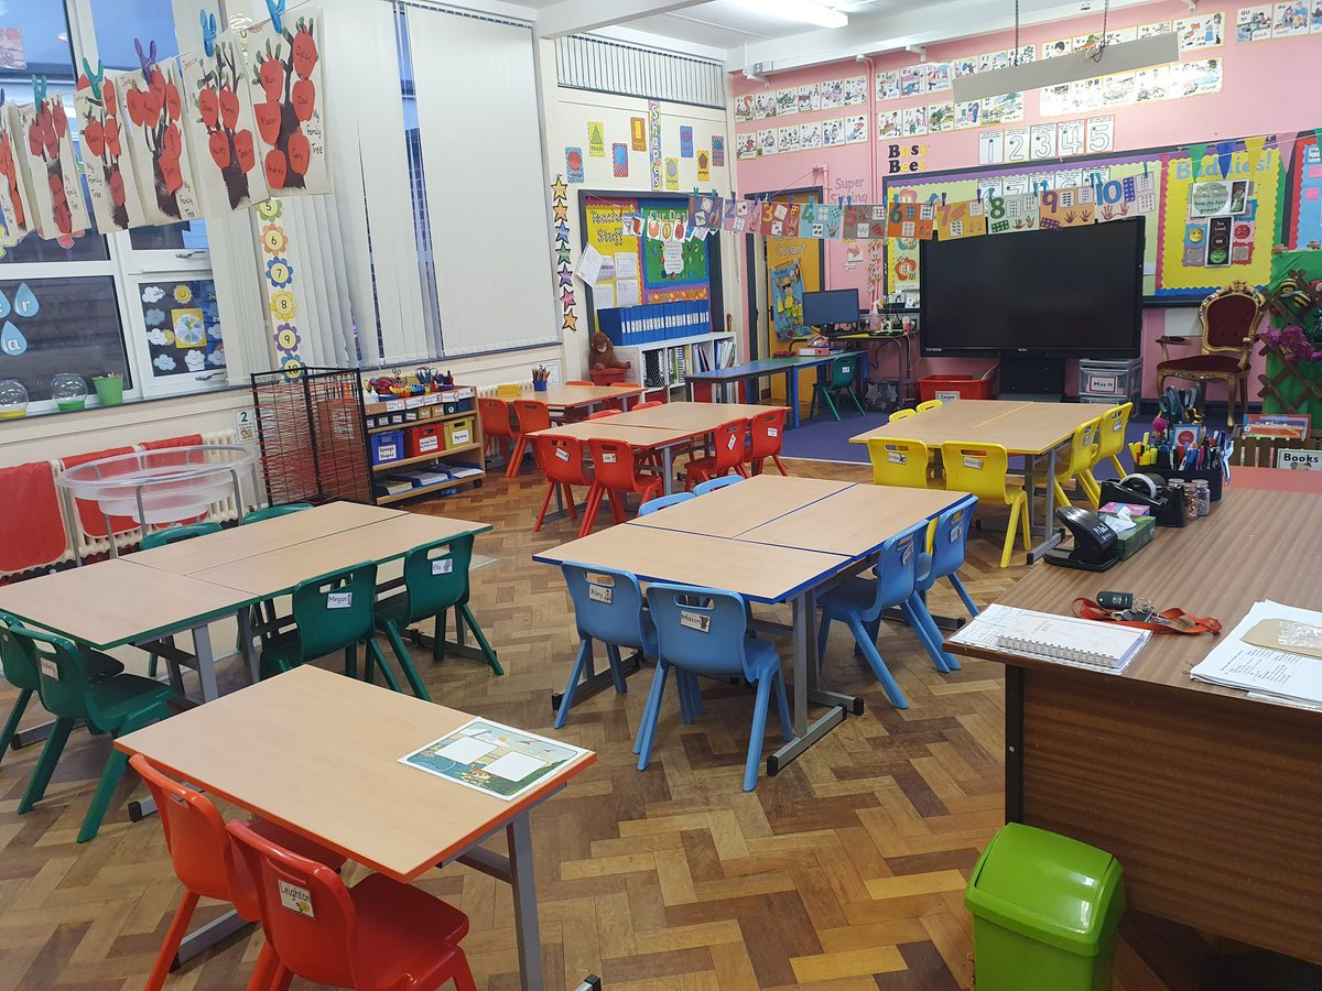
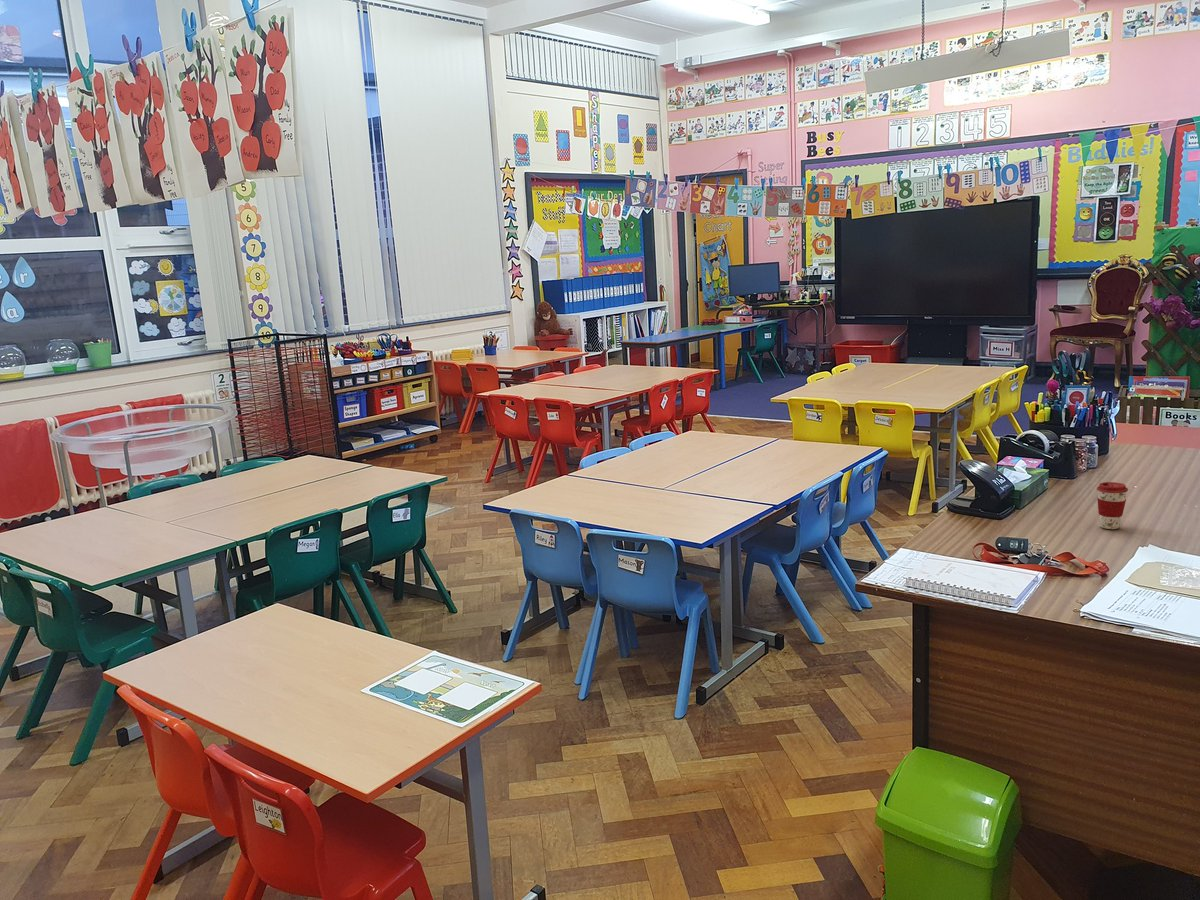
+ coffee cup [1096,481,1129,530]
